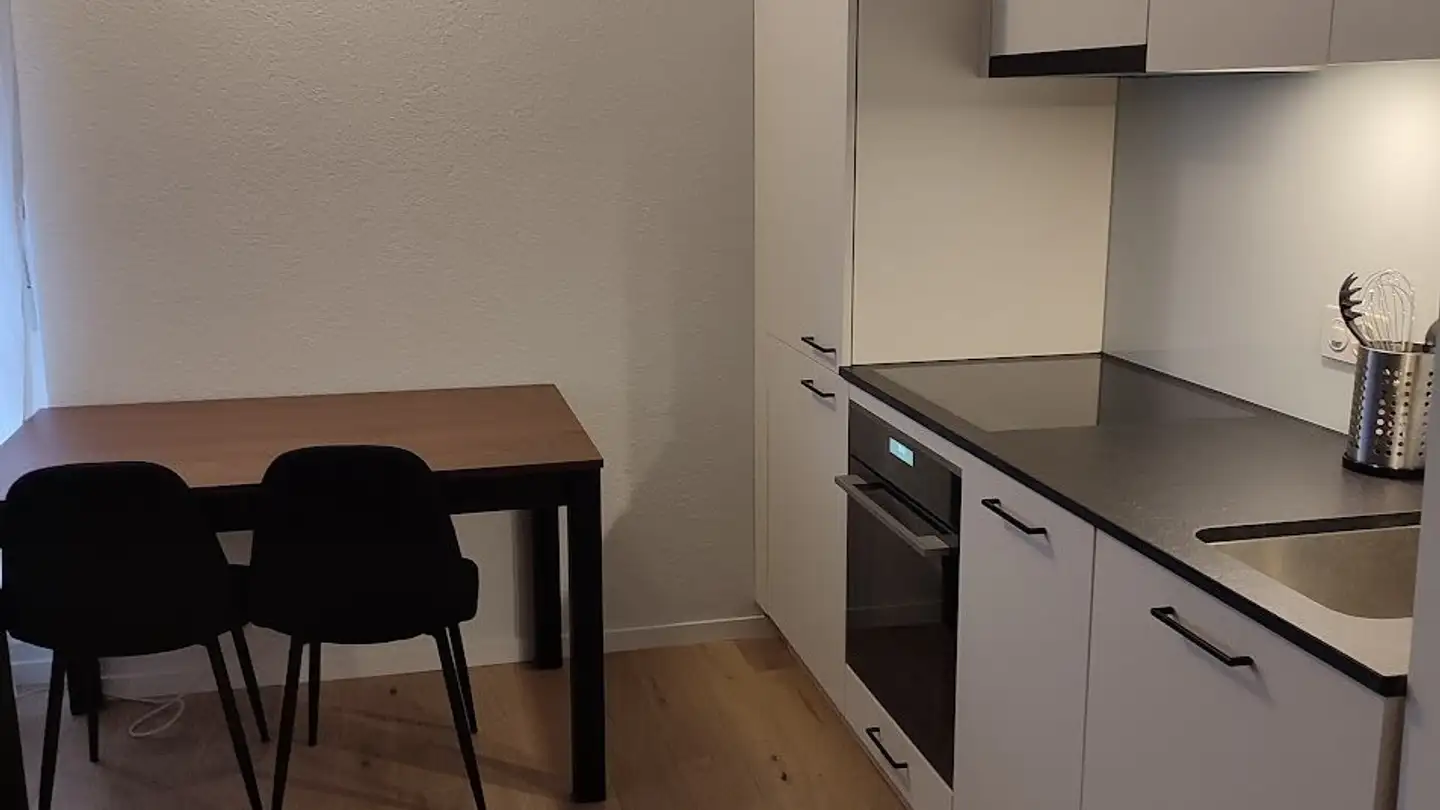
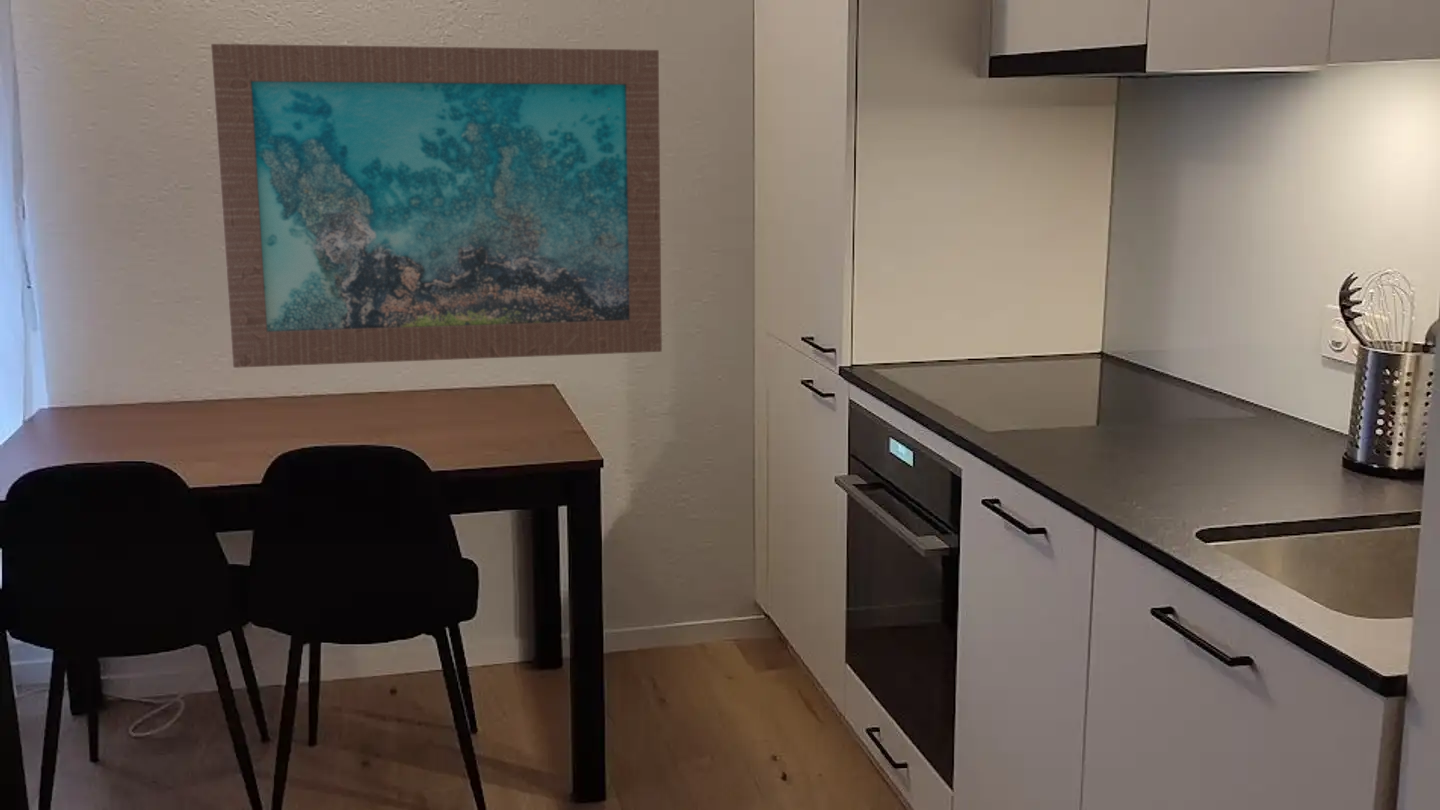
+ wall art [210,43,663,369]
